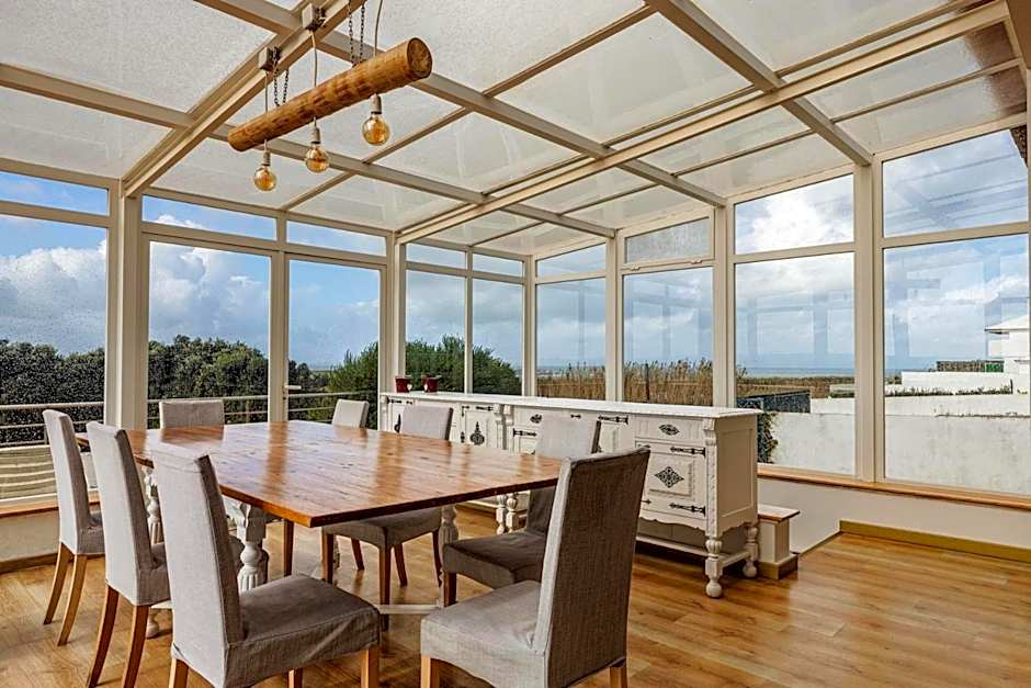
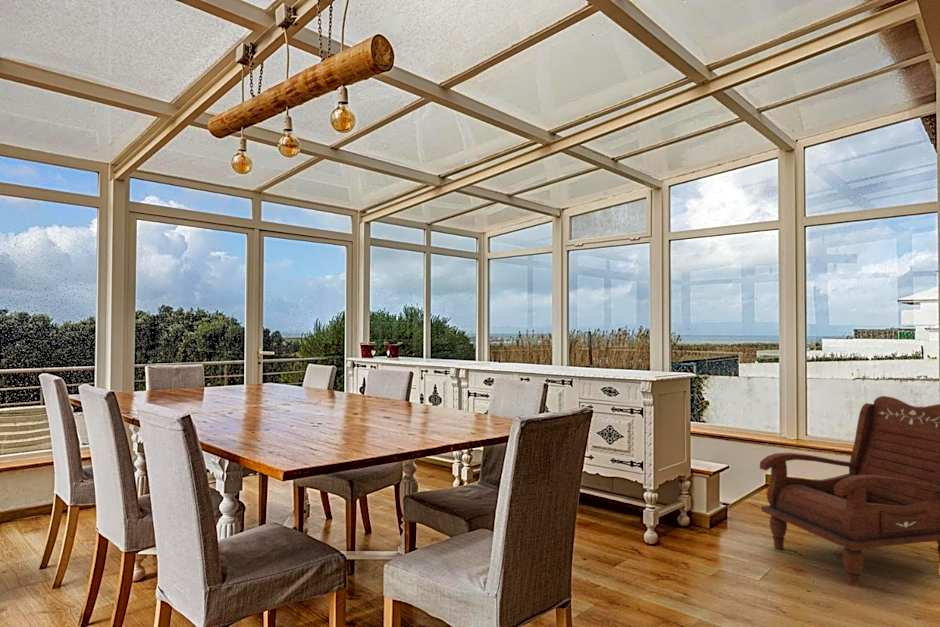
+ armchair [759,395,940,588]
